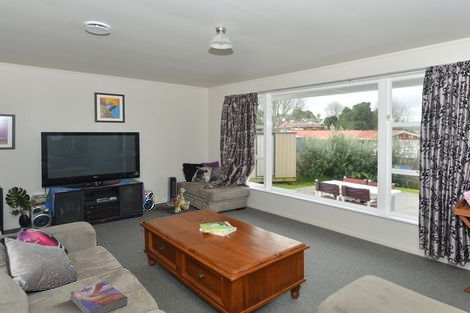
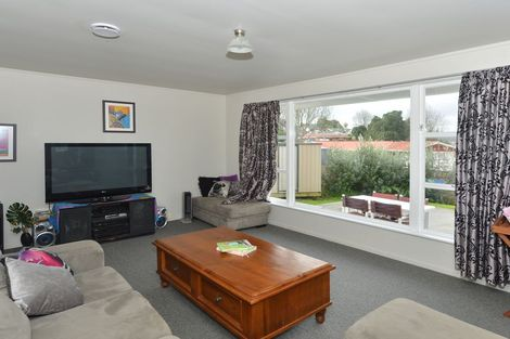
- textbook [69,280,129,313]
- plush toy [170,187,191,214]
